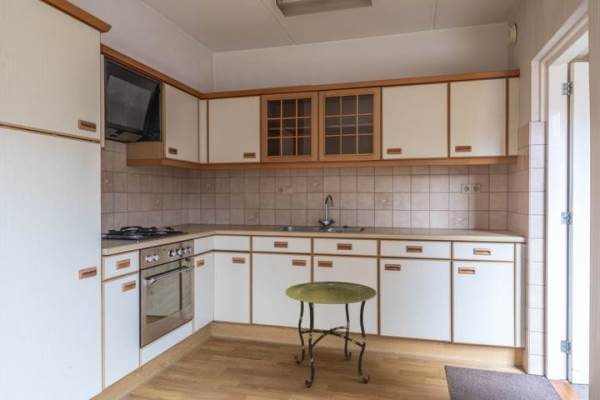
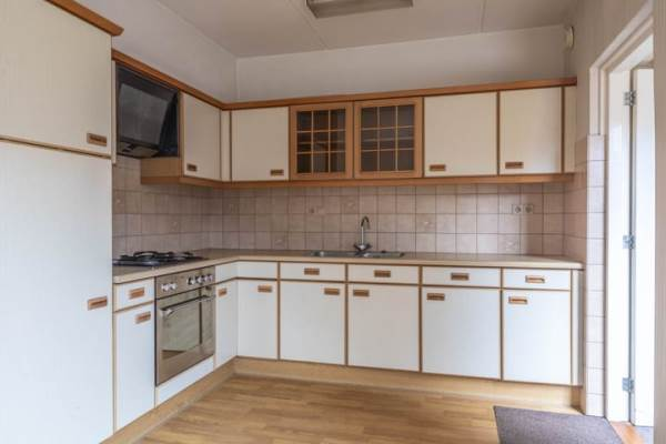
- side table [284,280,378,388]
